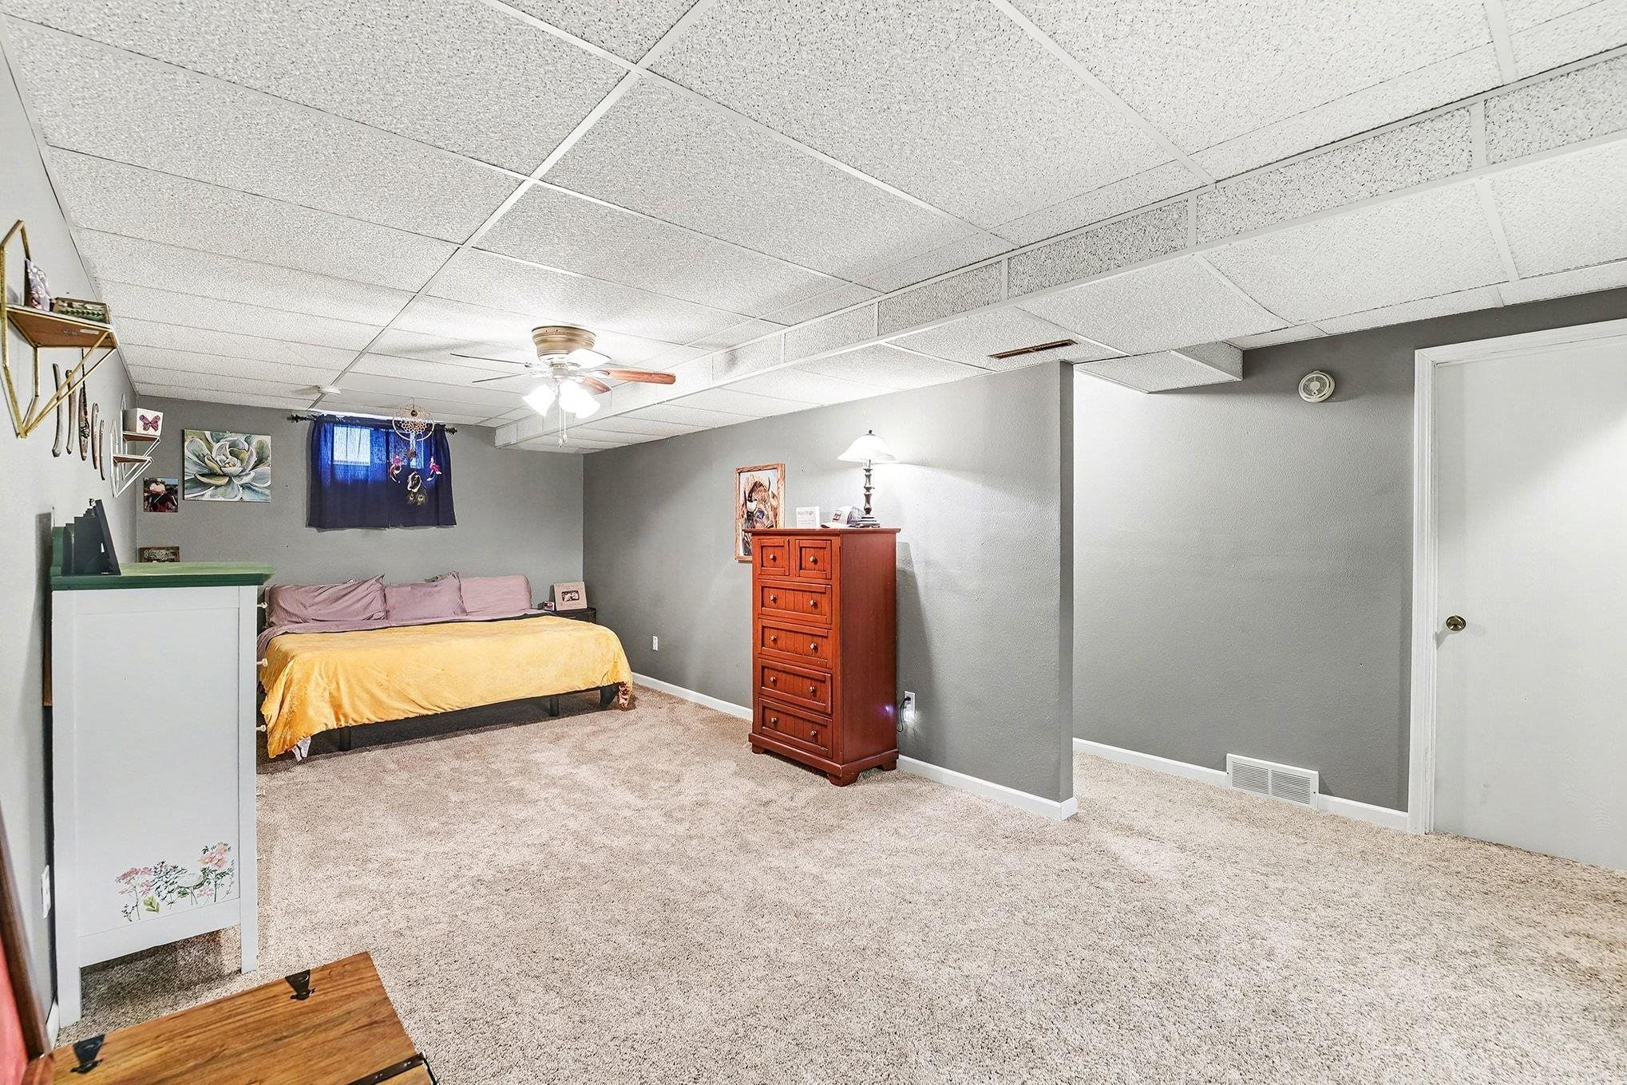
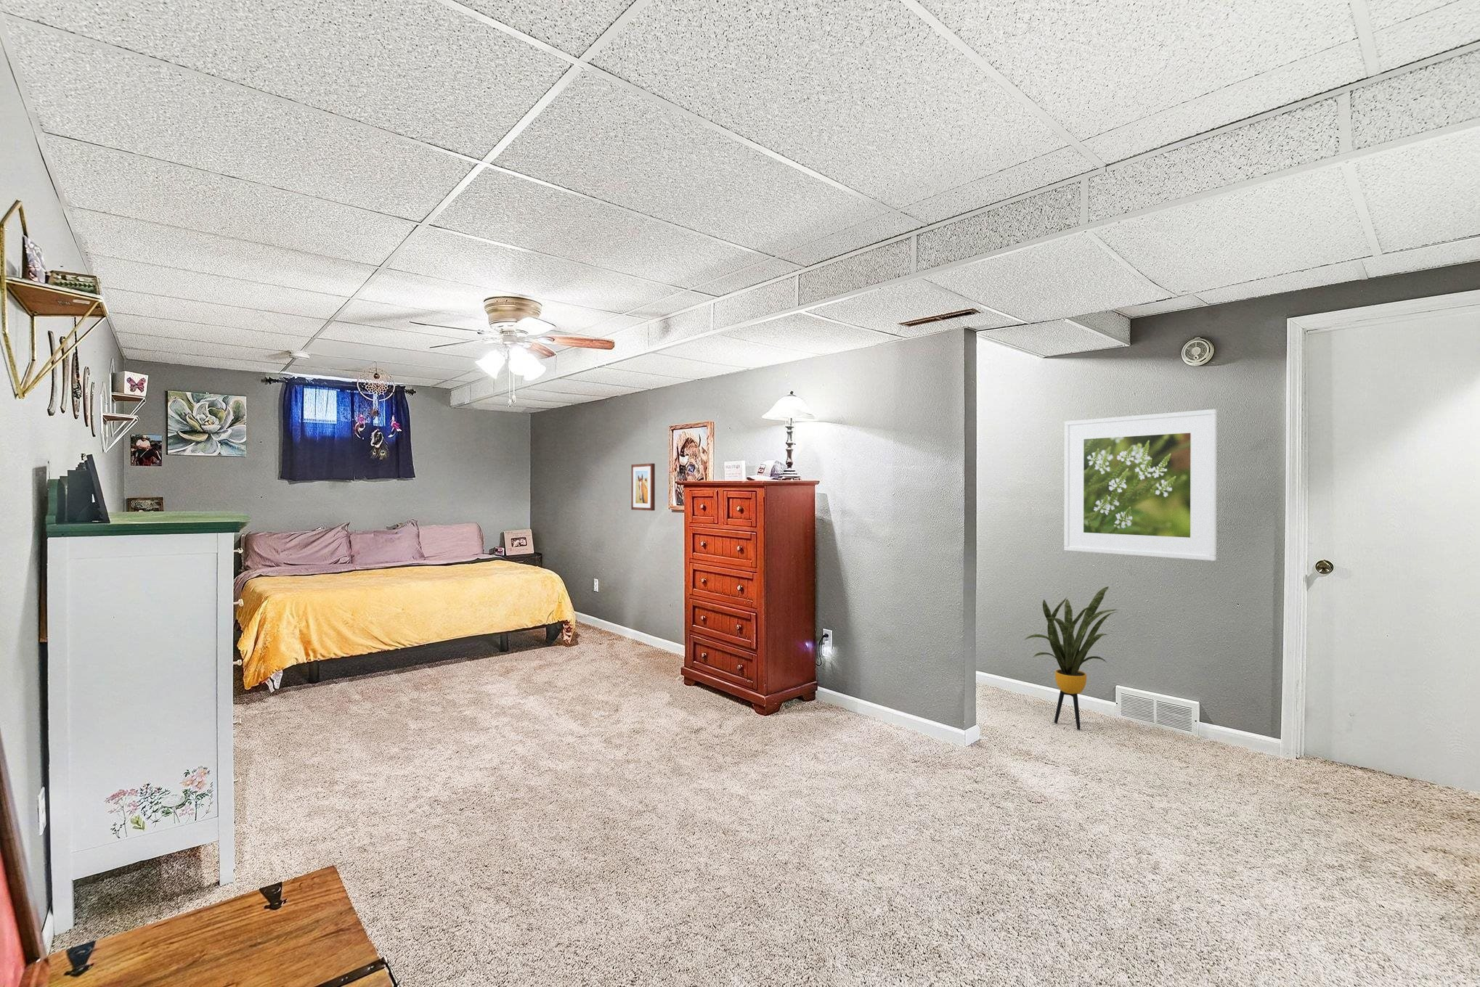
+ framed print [1063,409,1217,562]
+ wall art [630,463,656,511]
+ house plant [1024,586,1119,730]
